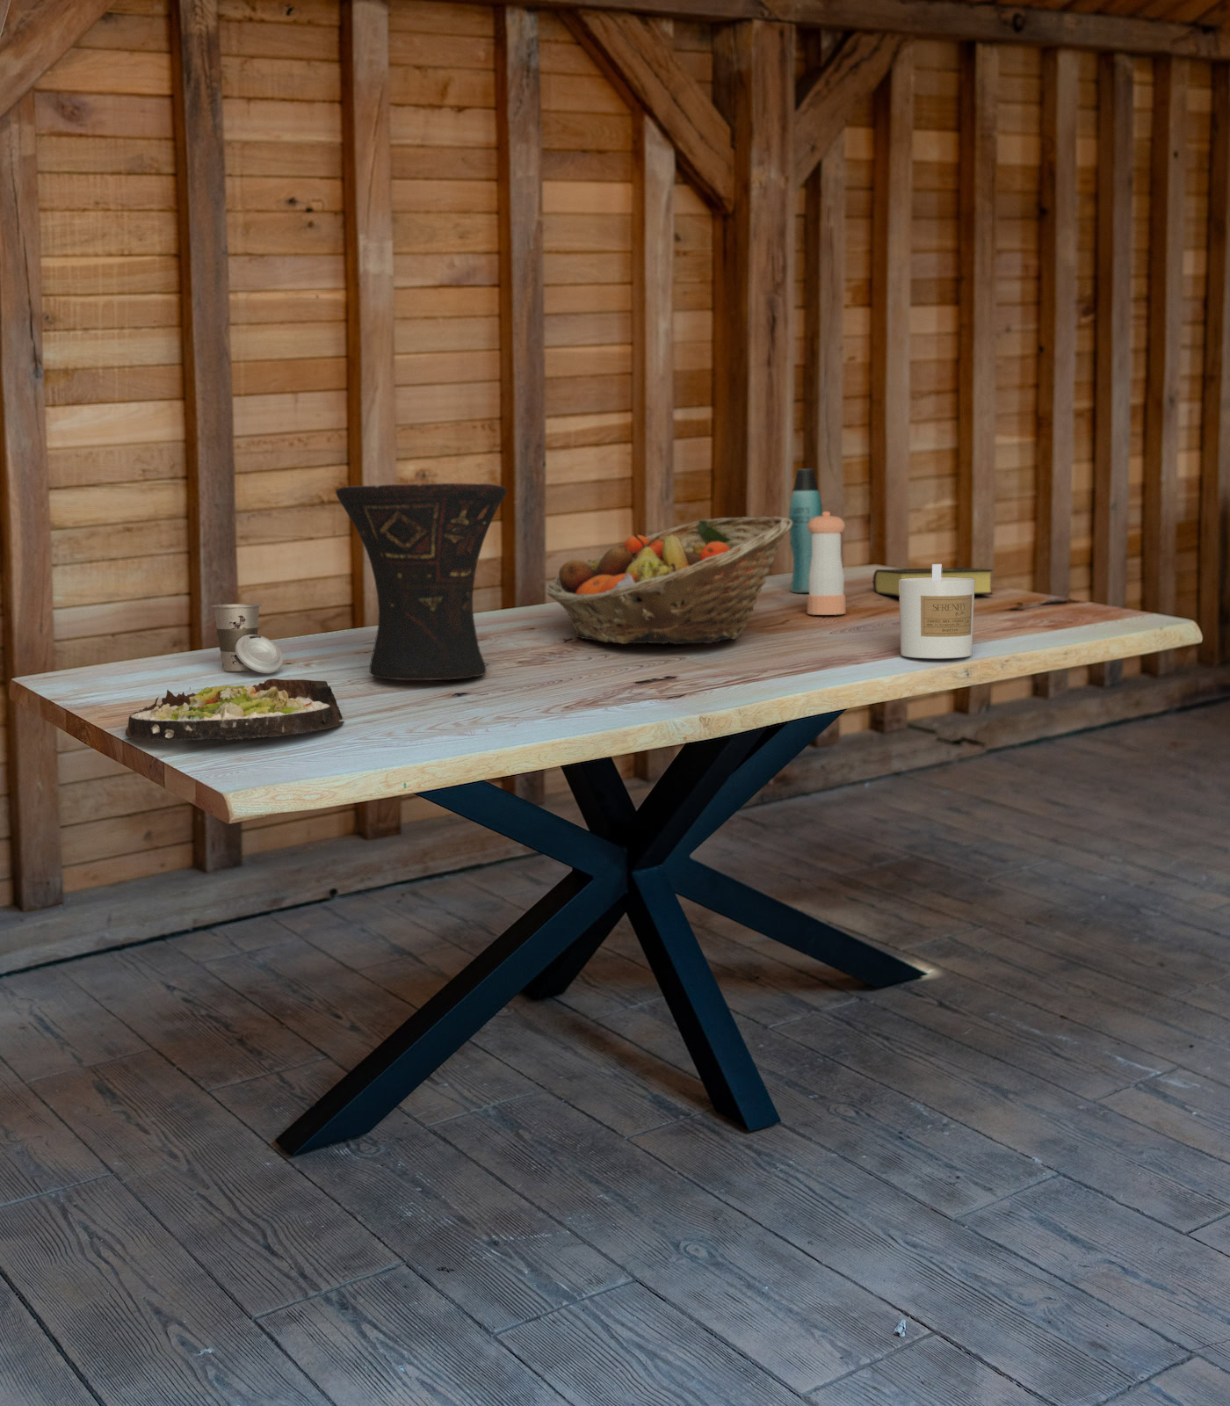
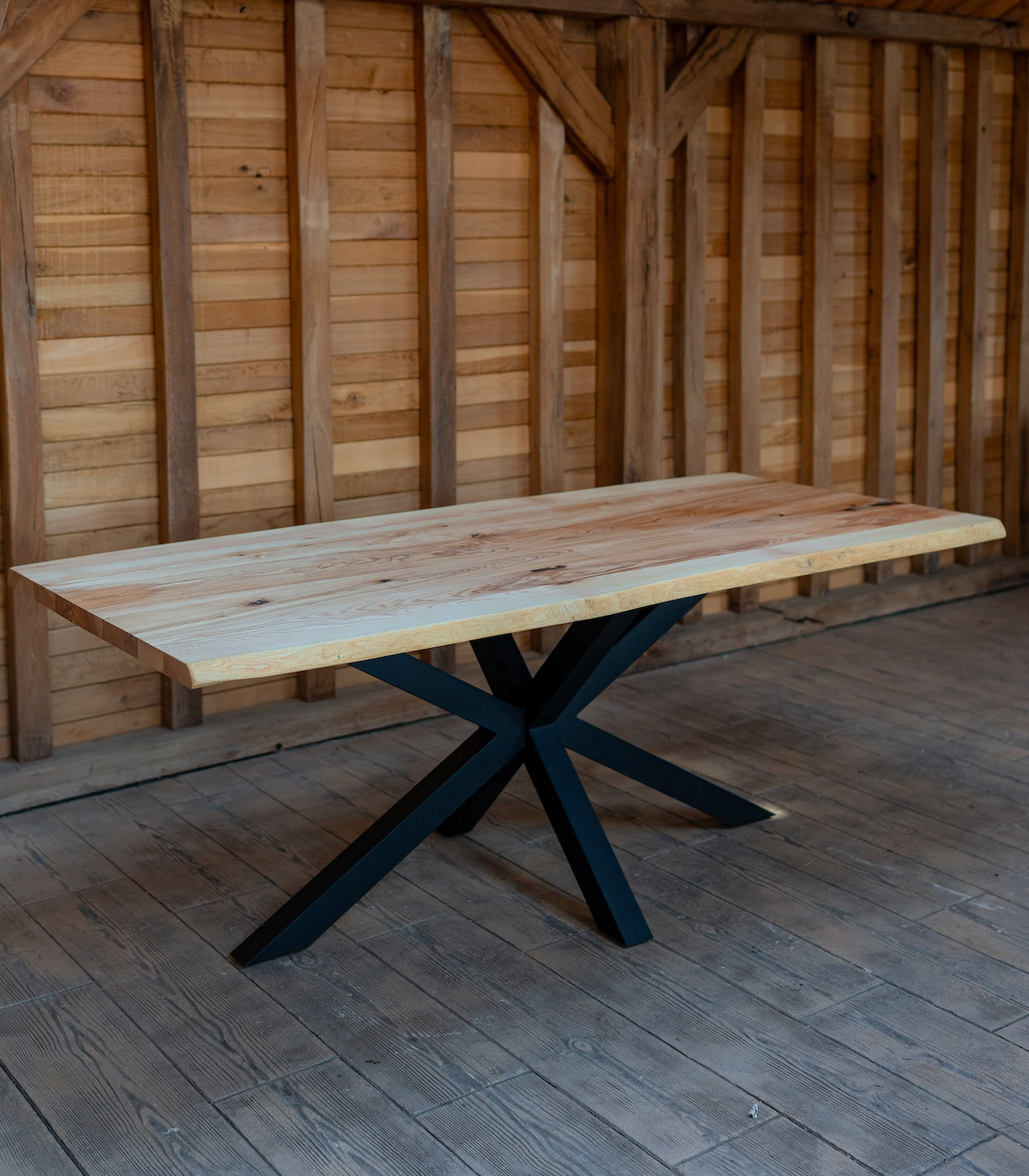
- bottle [788,467,824,594]
- book [864,567,993,598]
- pepper shaker [807,511,846,616]
- vase [335,483,508,681]
- fruit basket [546,515,793,644]
- salad plate [124,678,345,742]
- candle [899,563,975,659]
- cup [210,603,283,674]
